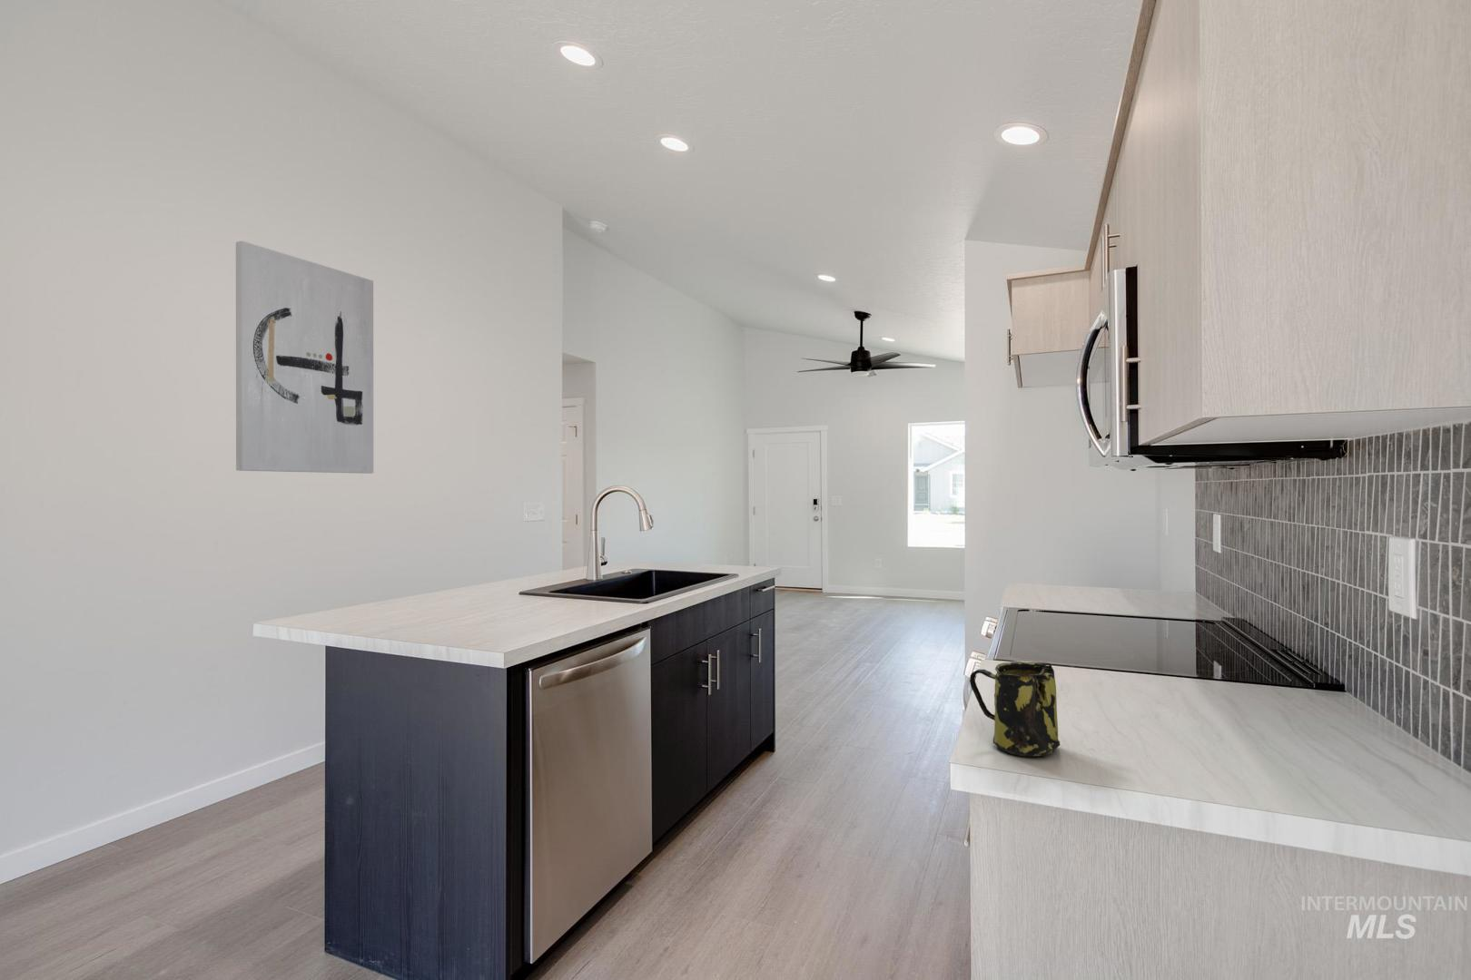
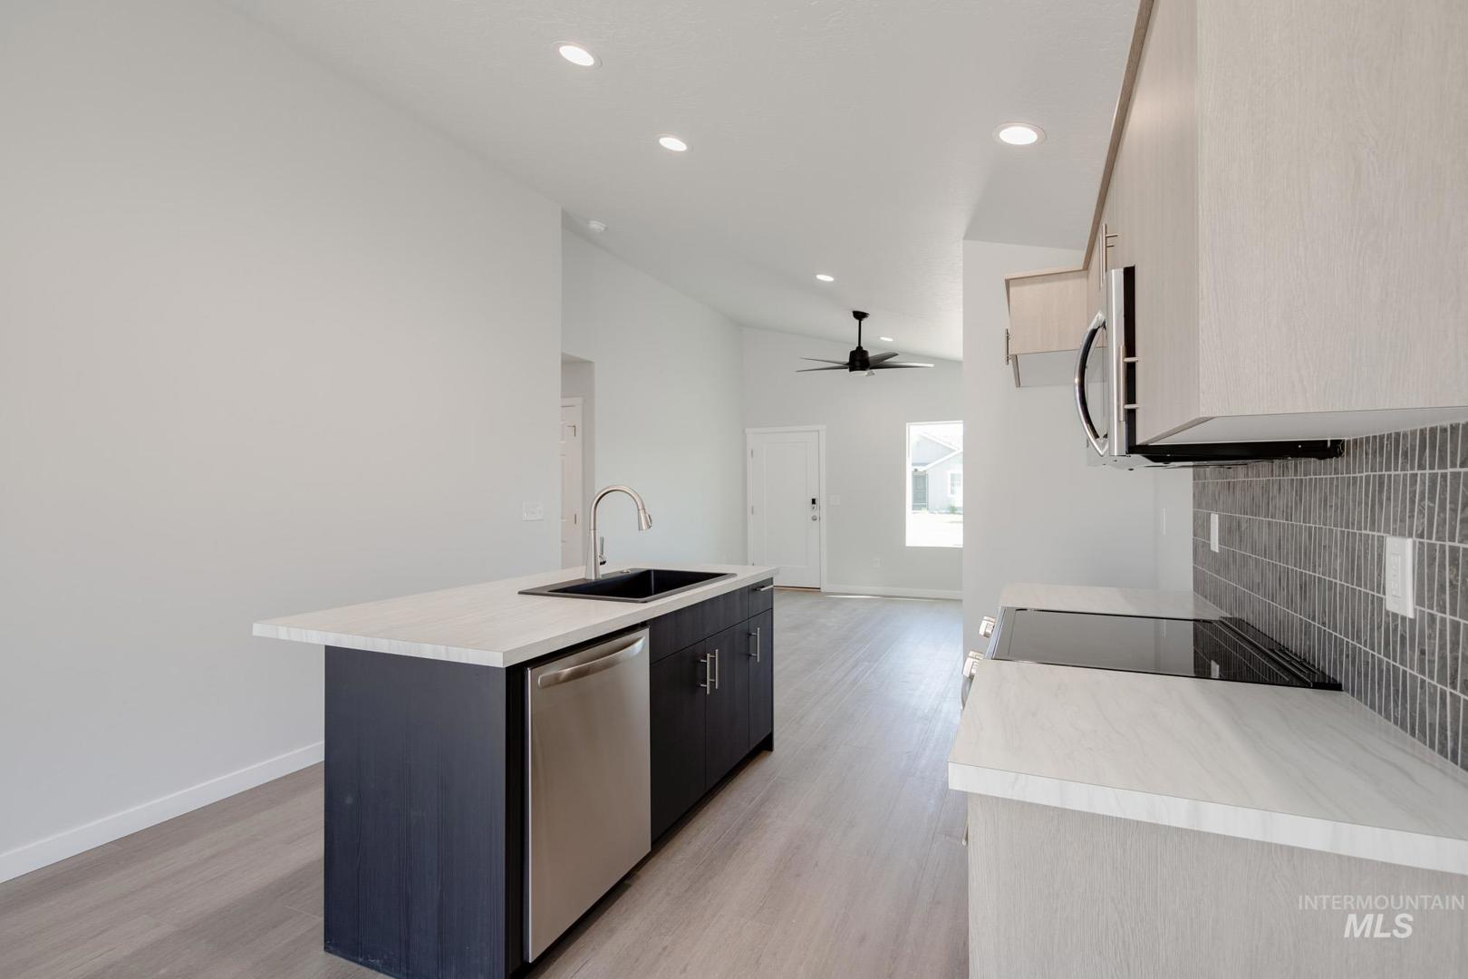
- wall art [235,241,374,475]
- mug [969,661,1061,758]
